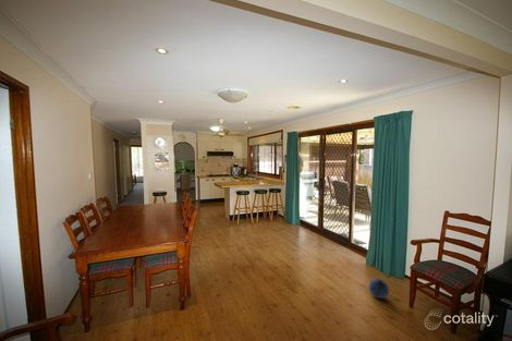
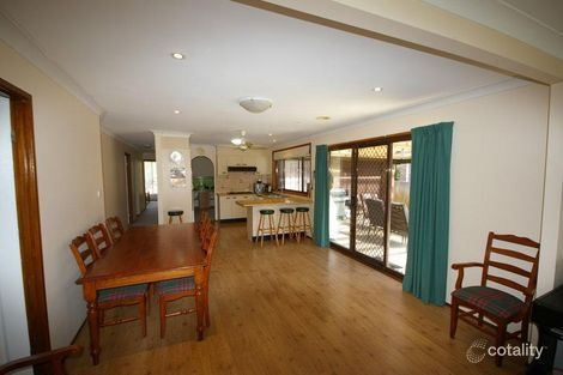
- ball [368,278,390,300]
